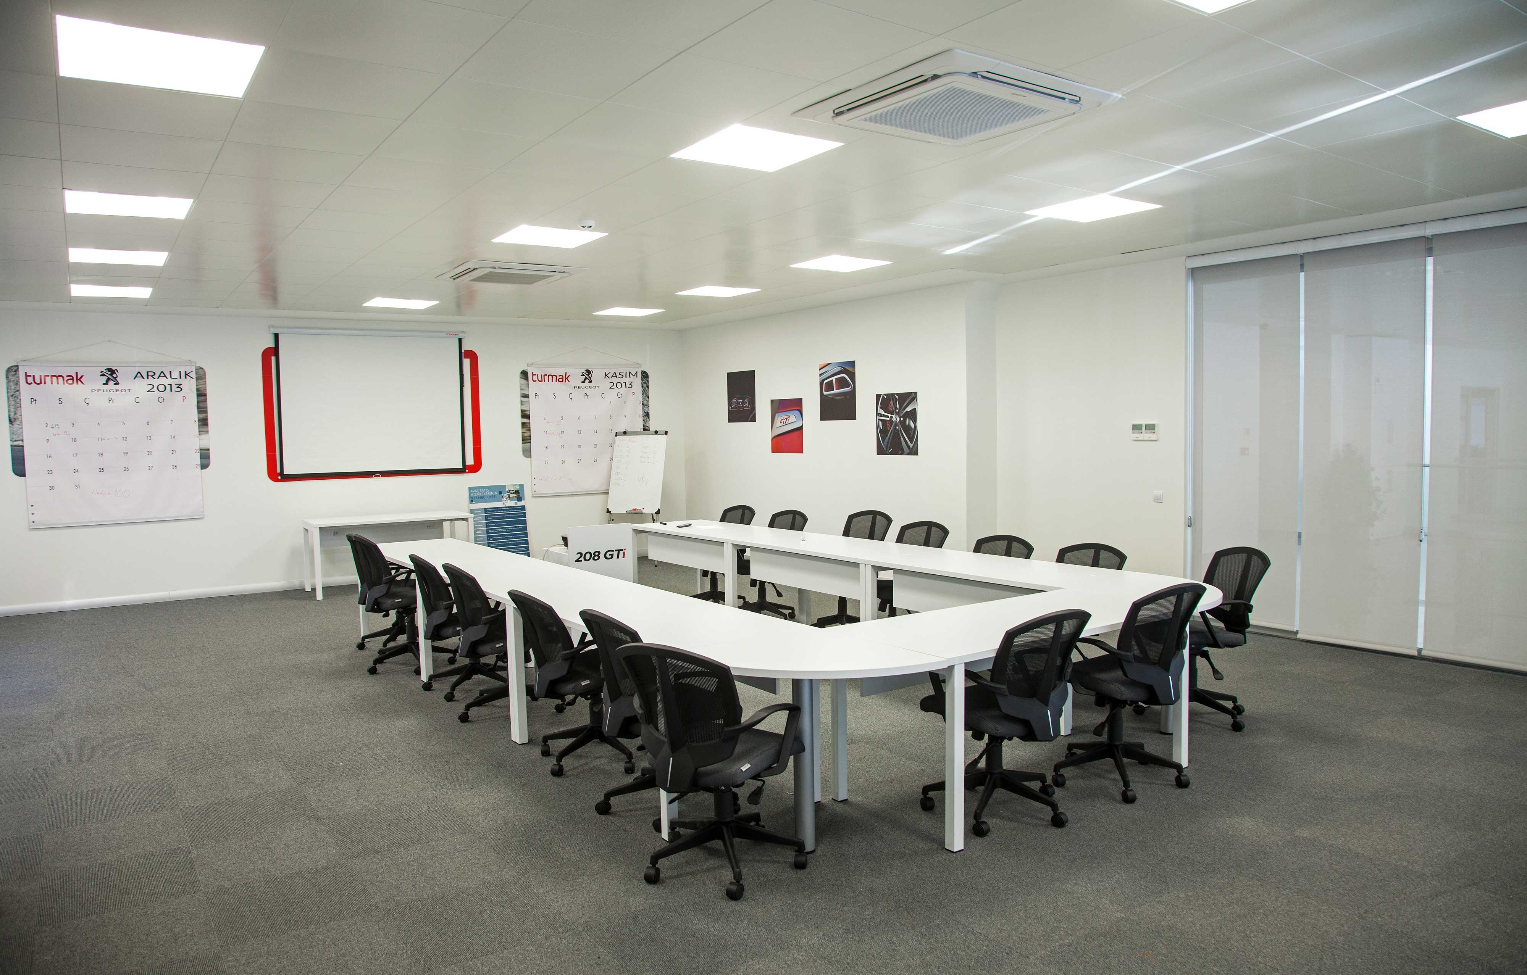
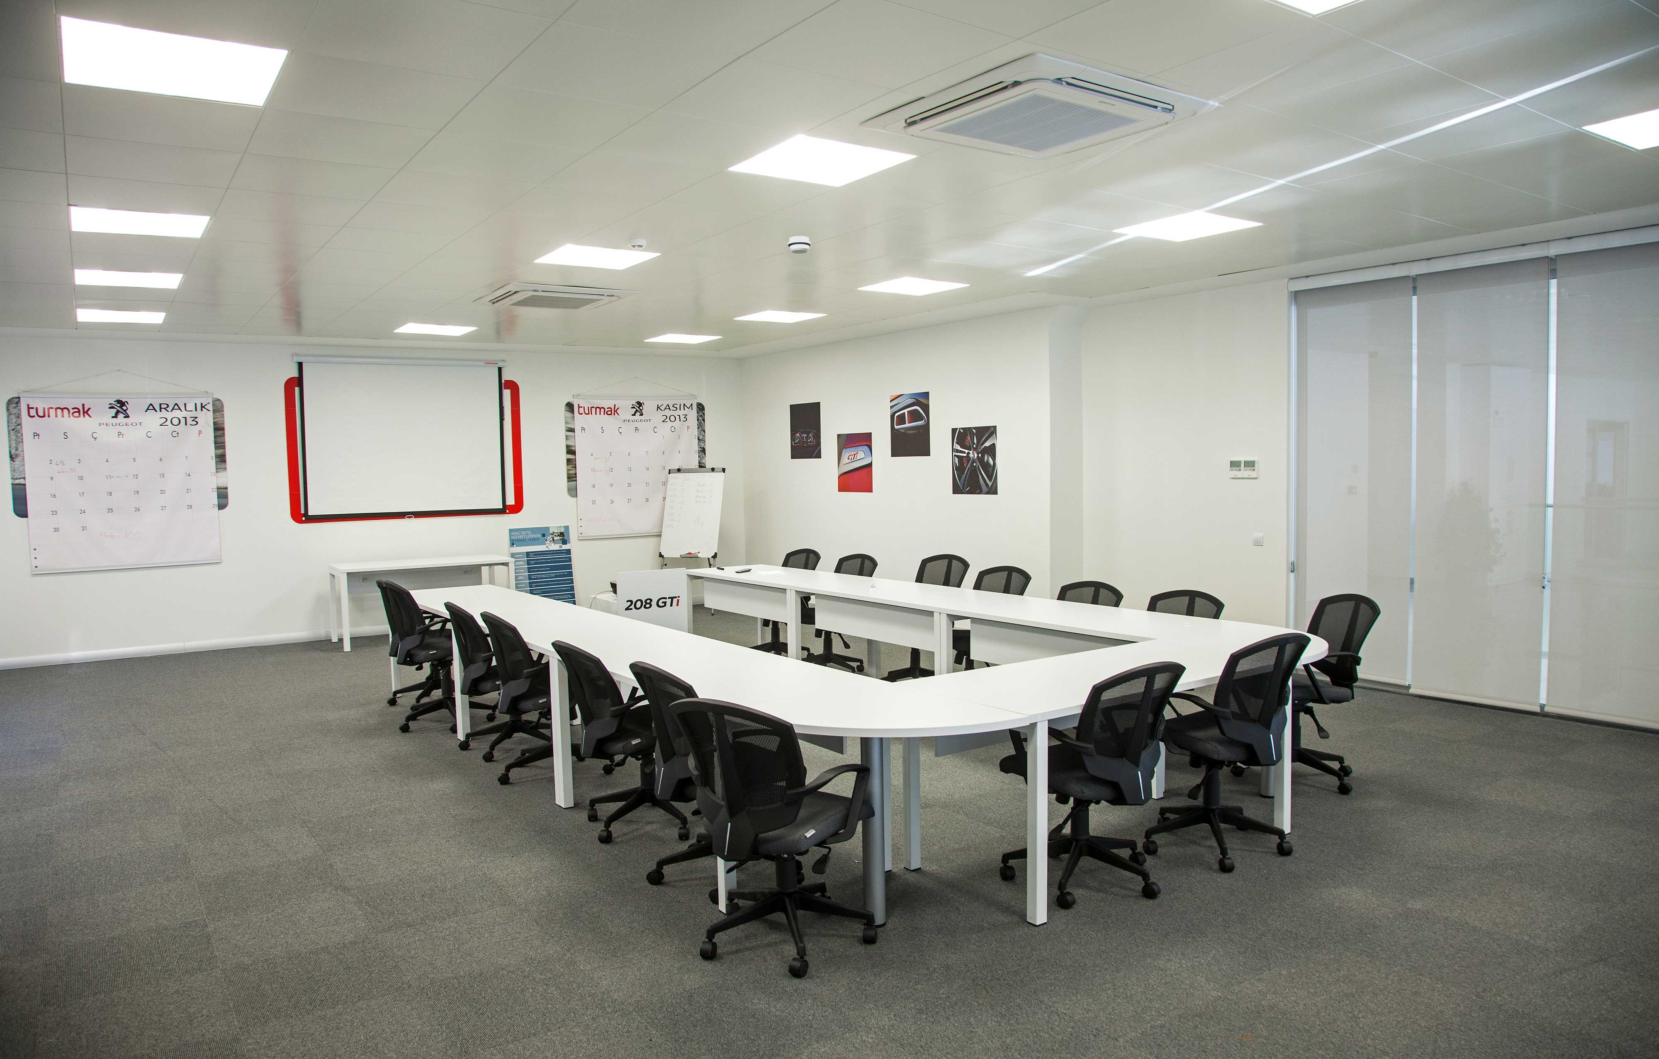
+ smoke detector [787,236,811,254]
